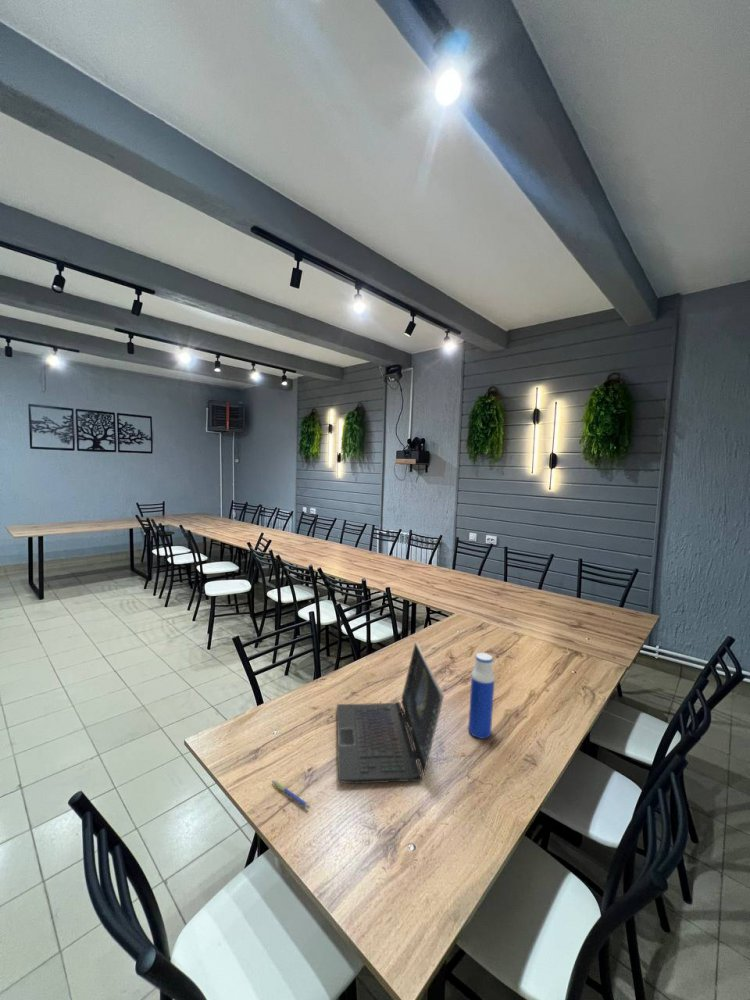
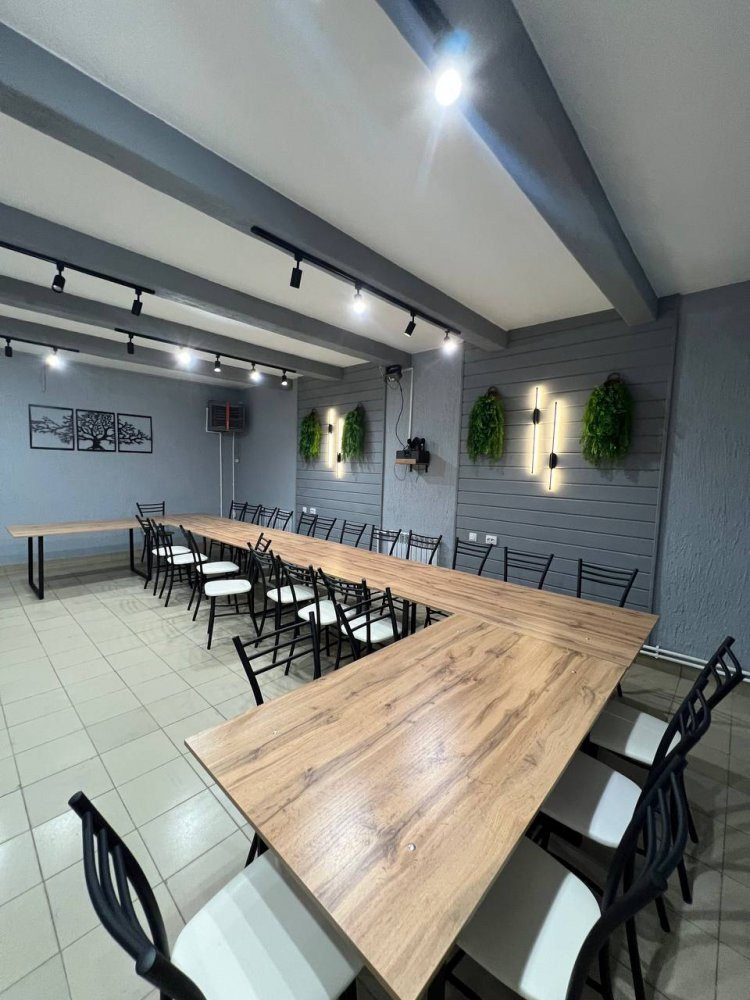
- laptop [336,641,445,785]
- pen [271,780,311,810]
- water bottle [467,652,495,740]
